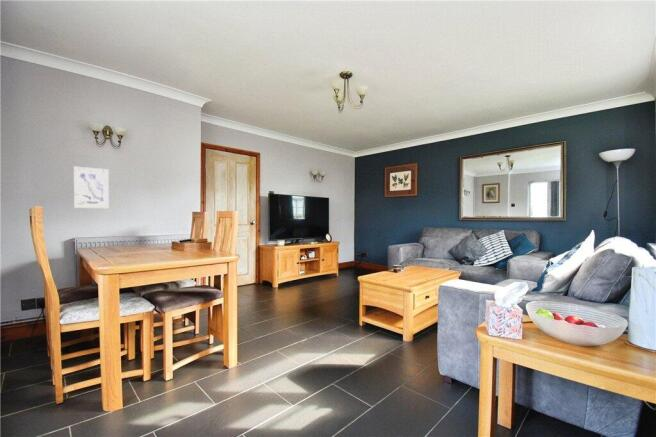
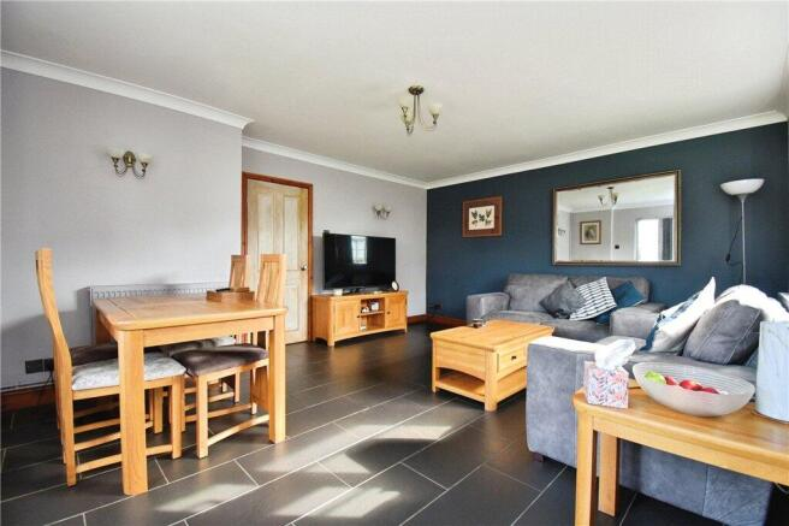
- wall art [73,166,110,209]
